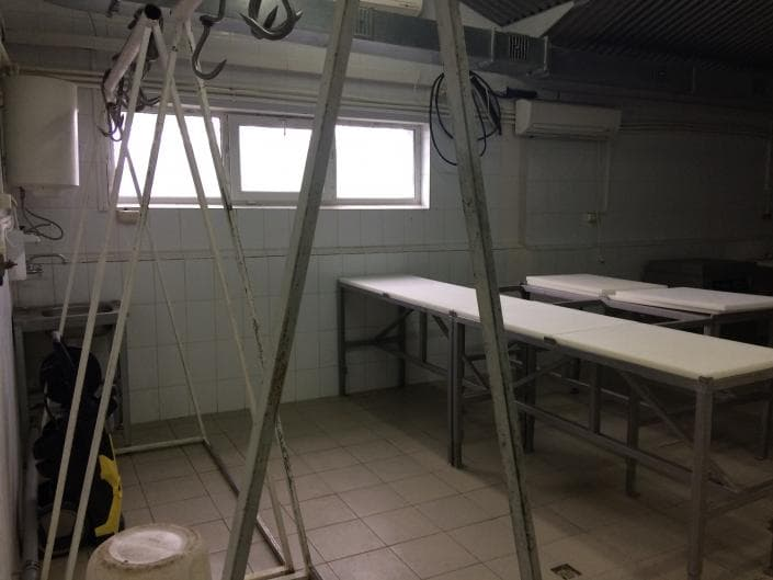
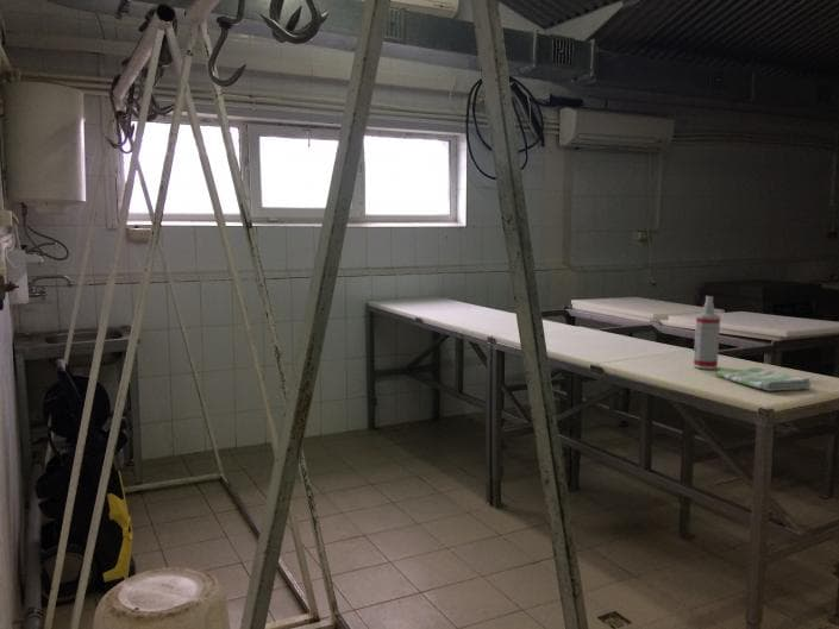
+ spray bottle [693,295,721,370]
+ dish towel [714,366,813,392]
